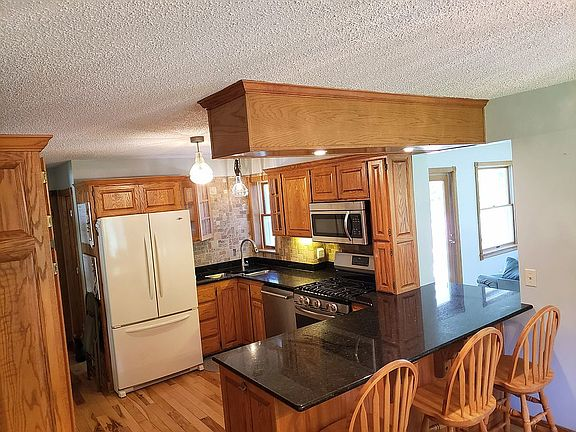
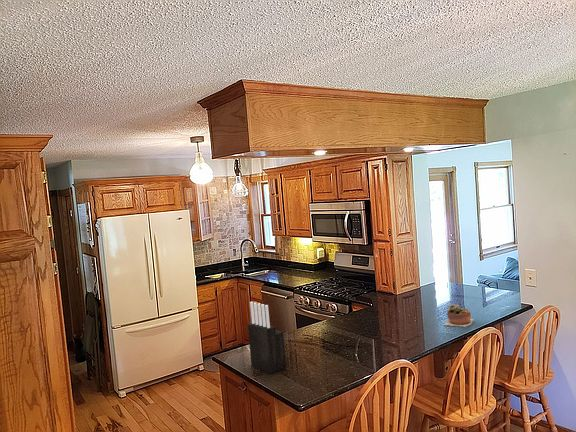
+ knife block [246,301,287,375]
+ succulent plant [444,303,475,328]
